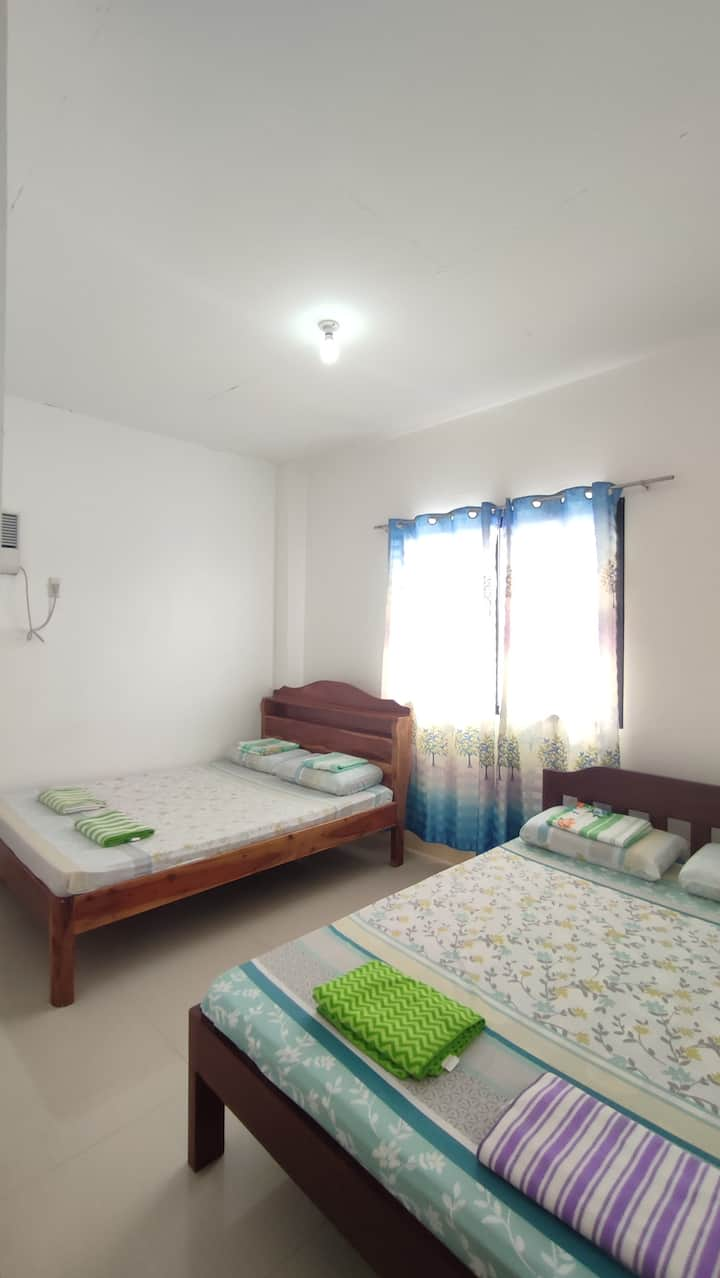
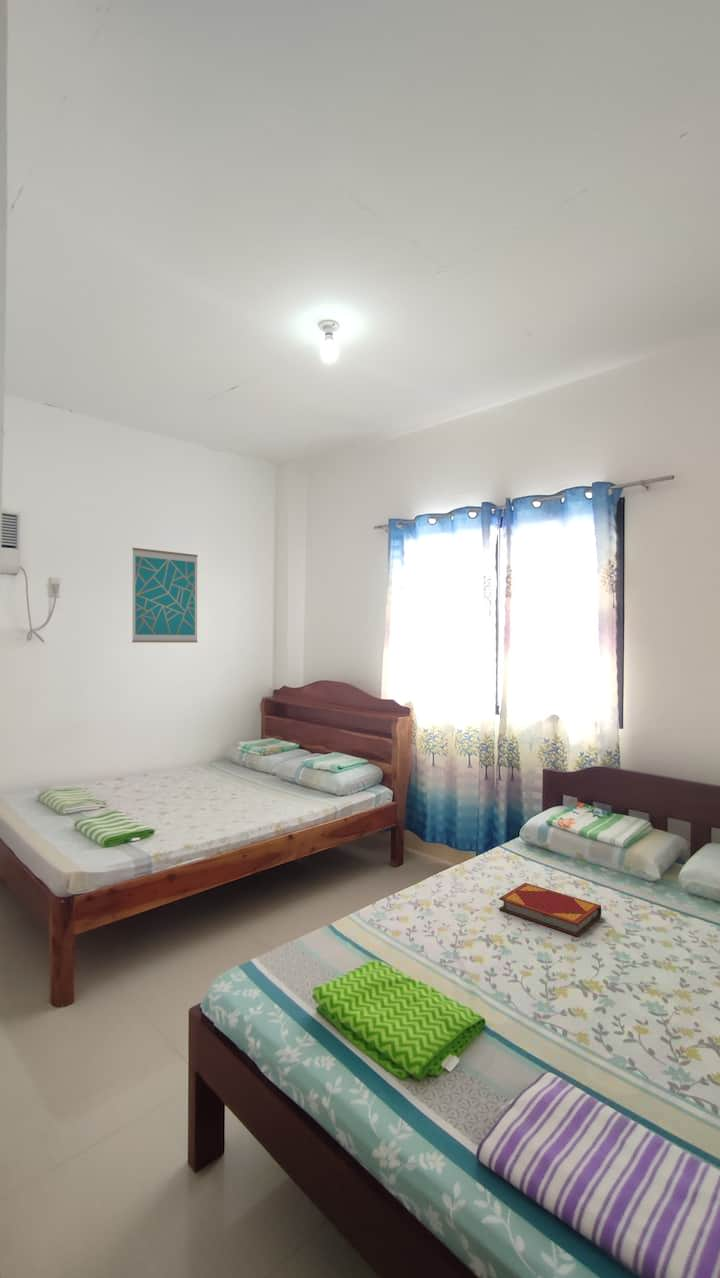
+ wall art [131,547,199,643]
+ hardback book [498,882,602,937]
